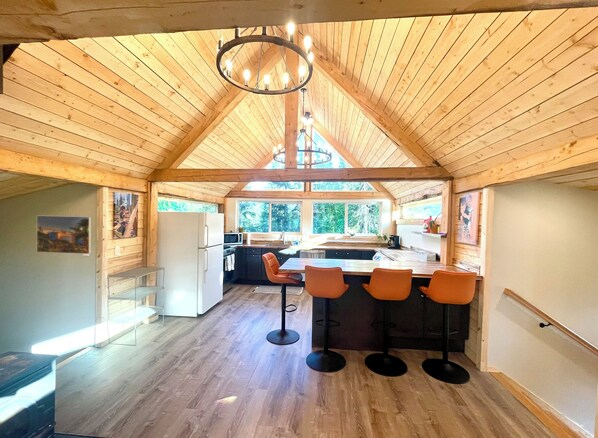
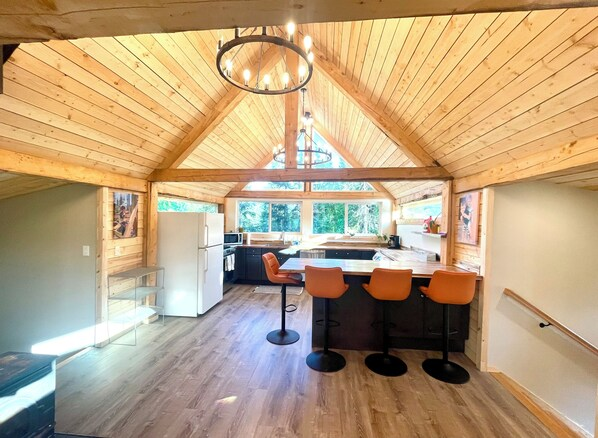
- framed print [36,214,92,255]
